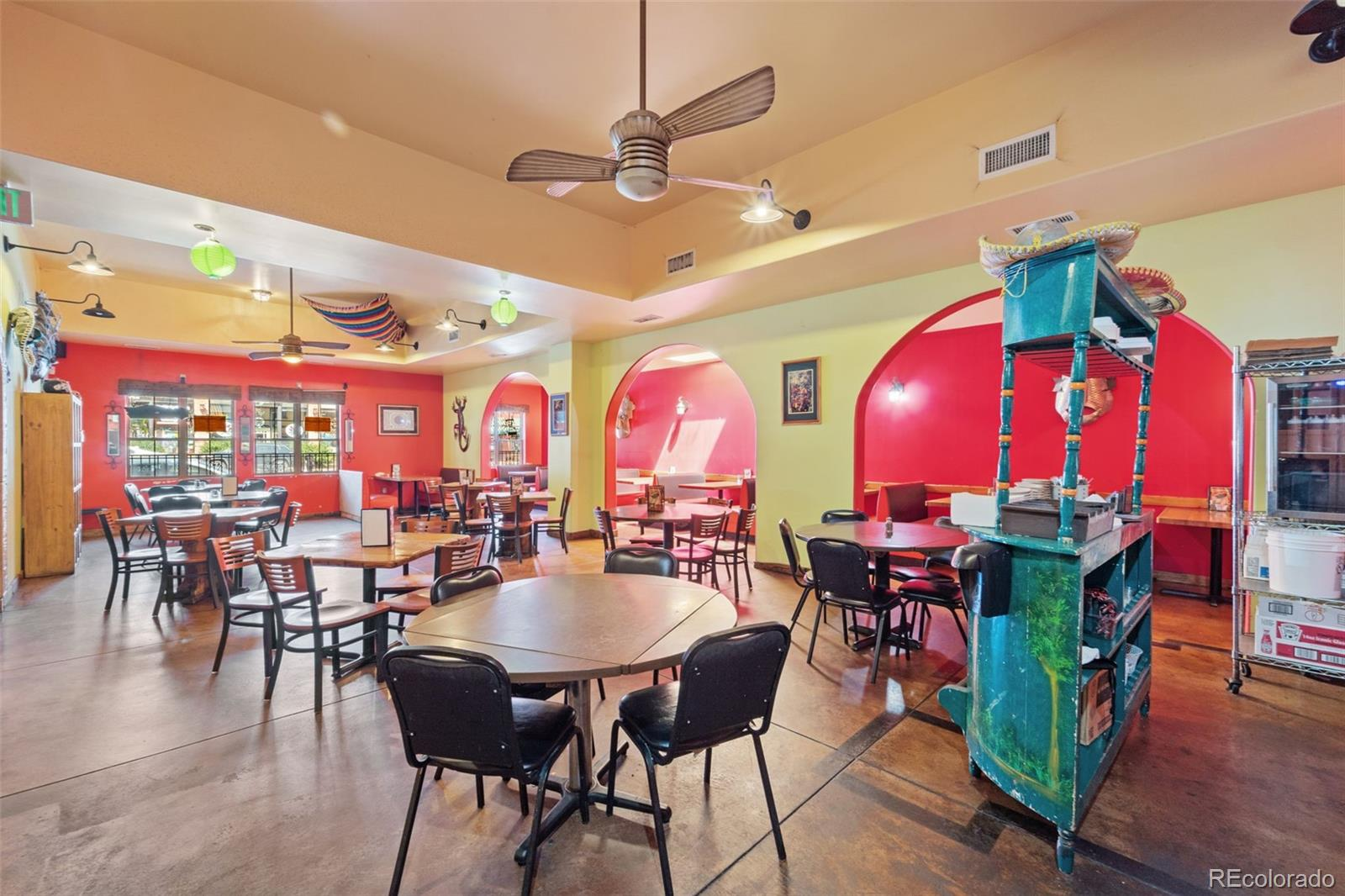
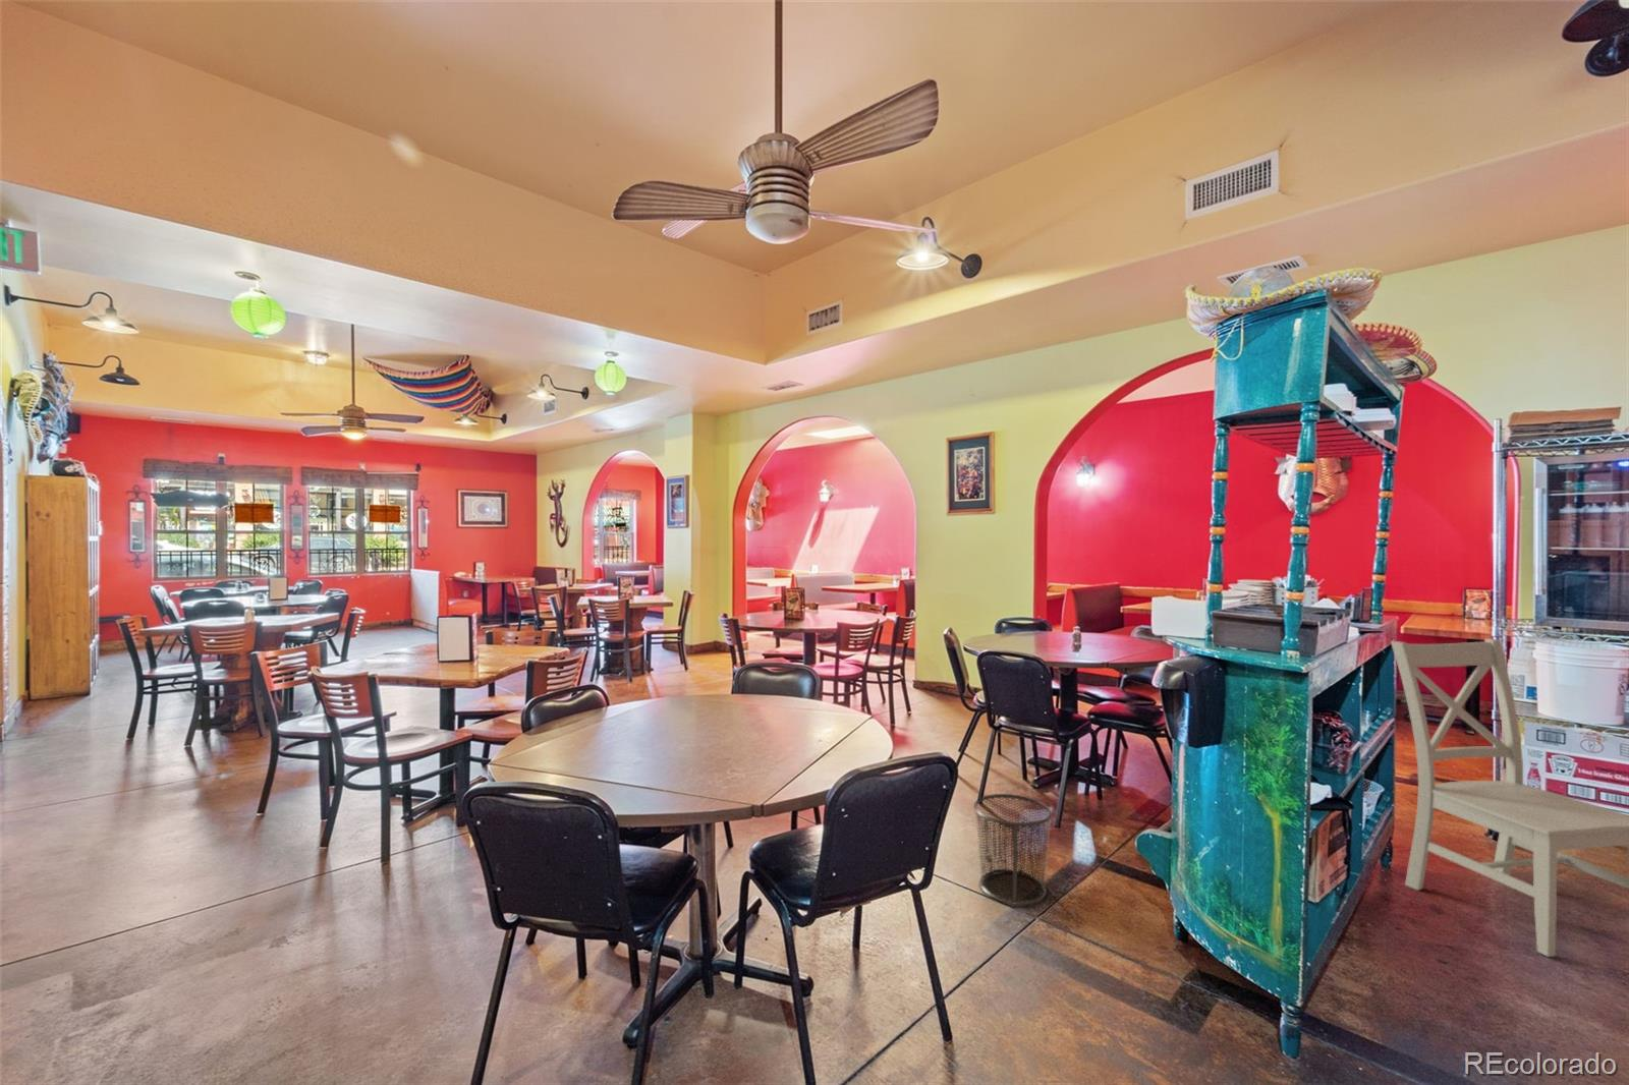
+ waste bin [973,793,1054,906]
+ chair [1389,638,1629,958]
